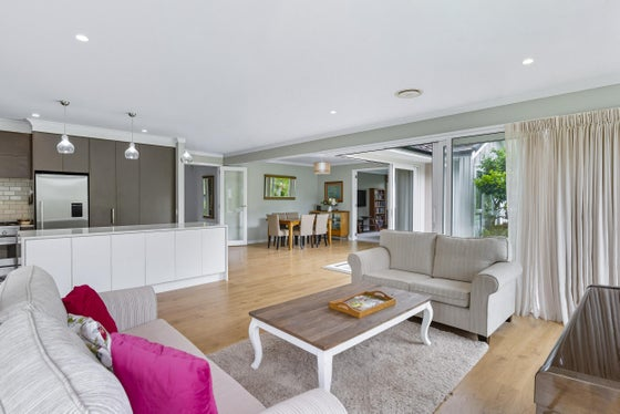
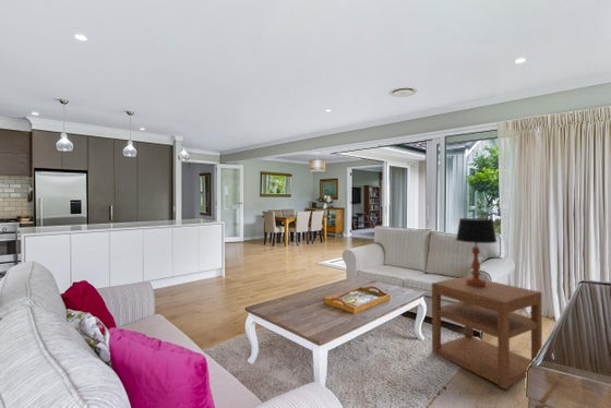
+ nightstand [431,275,543,391]
+ table lamp [455,217,498,286]
